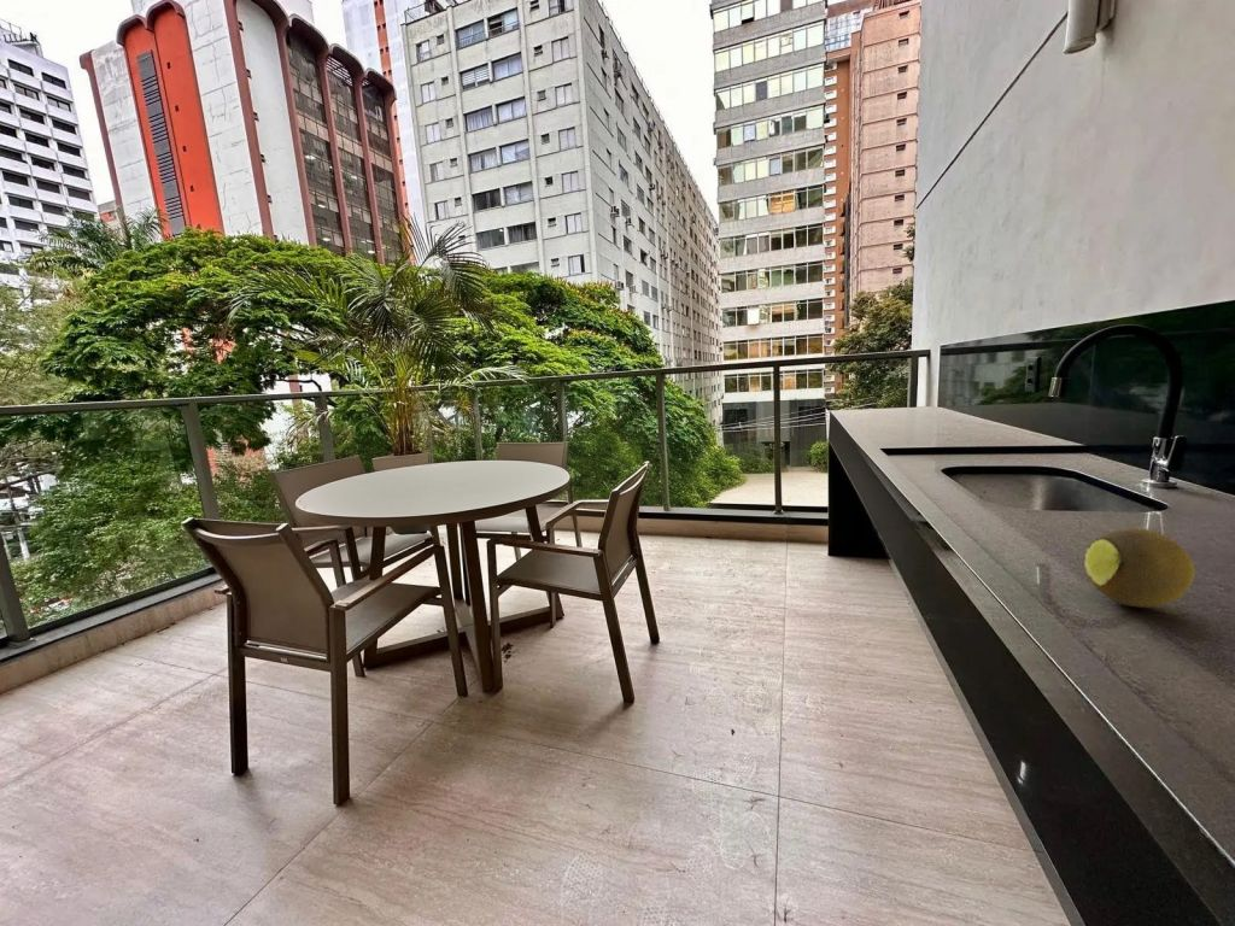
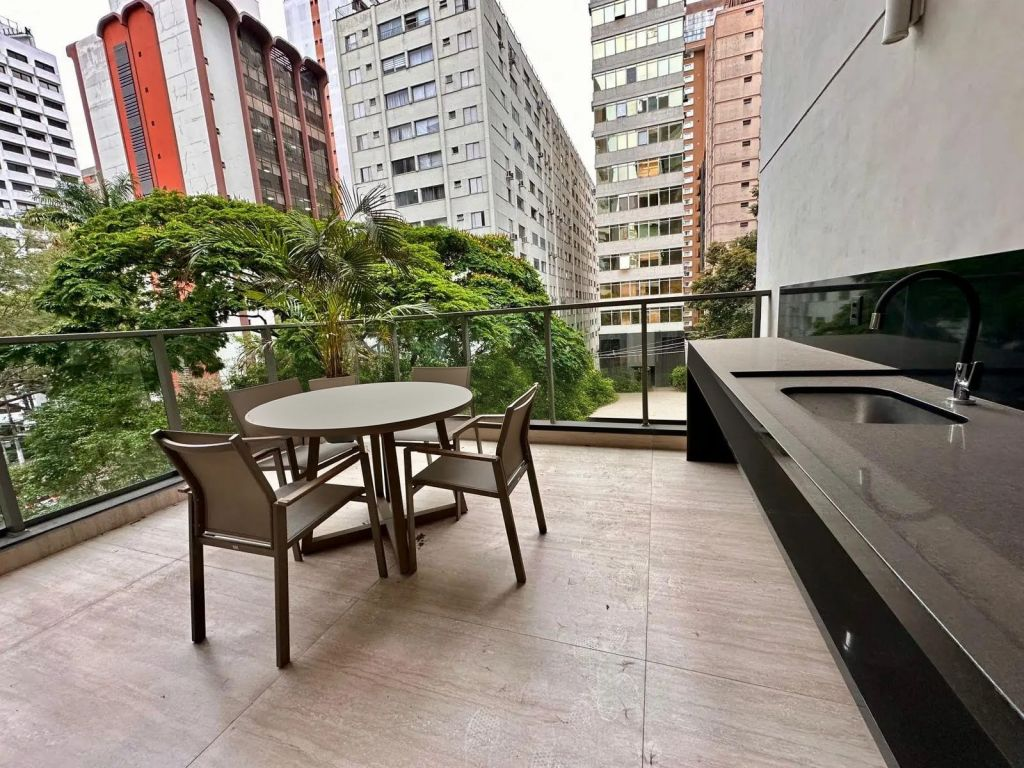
- fruit [1083,527,1196,609]
